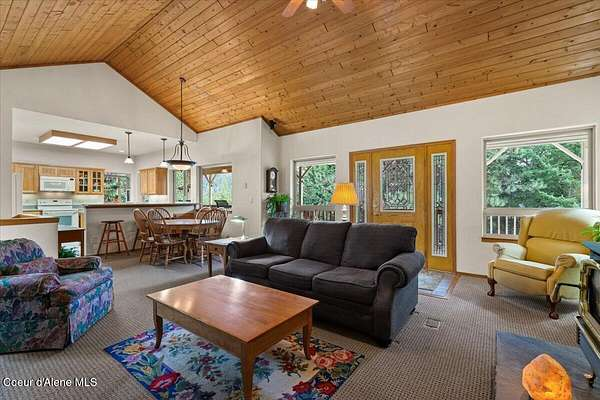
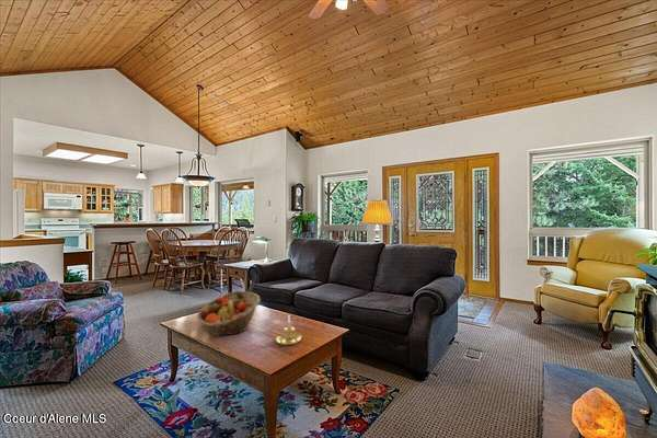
+ candle holder [274,316,303,346]
+ fruit basket [196,290,262,336]
